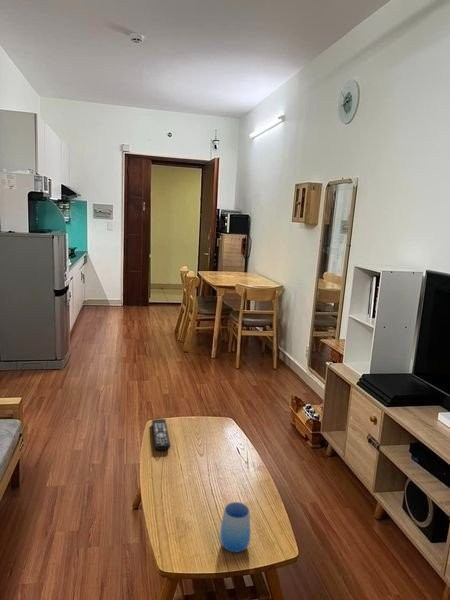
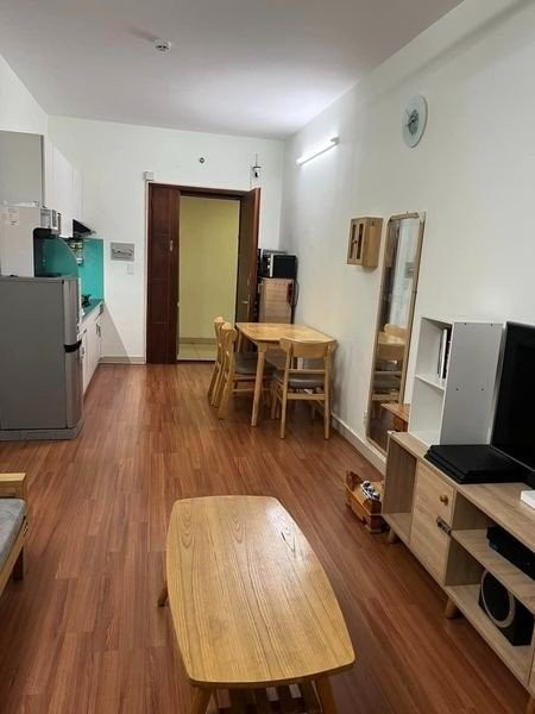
- remote control [151,418,171,451]
- cup [219,501,252,553]
